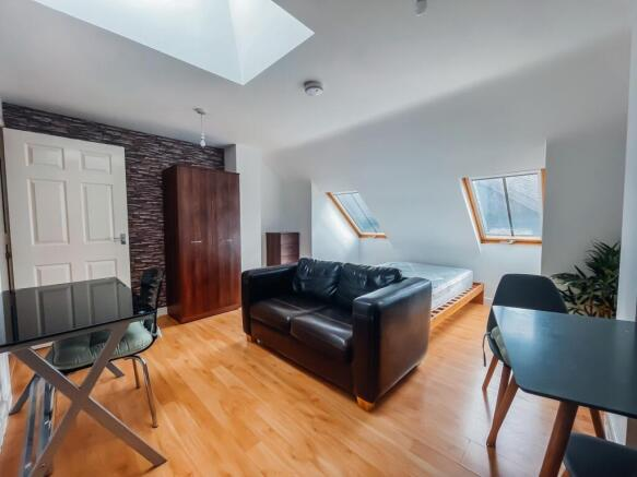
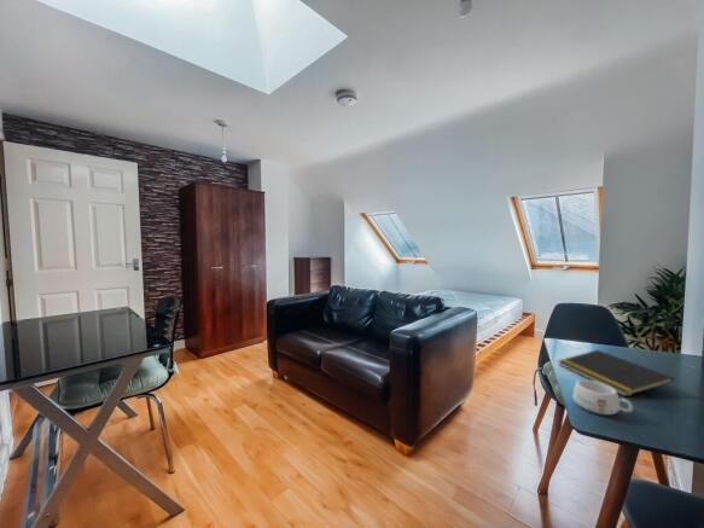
+ mug [571,379,634,416]
+ notepad [557,349,675,398]
